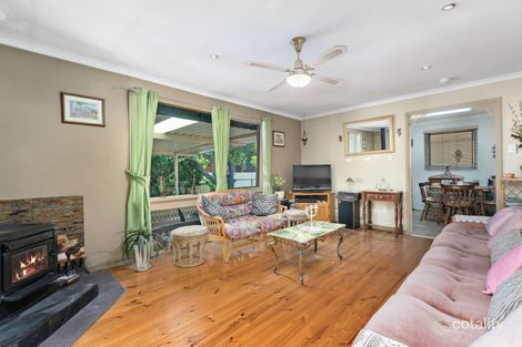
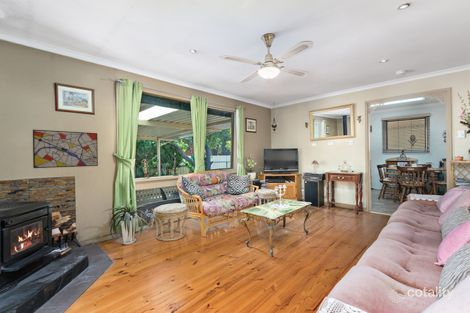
+ wall art [32,129,99,169]
